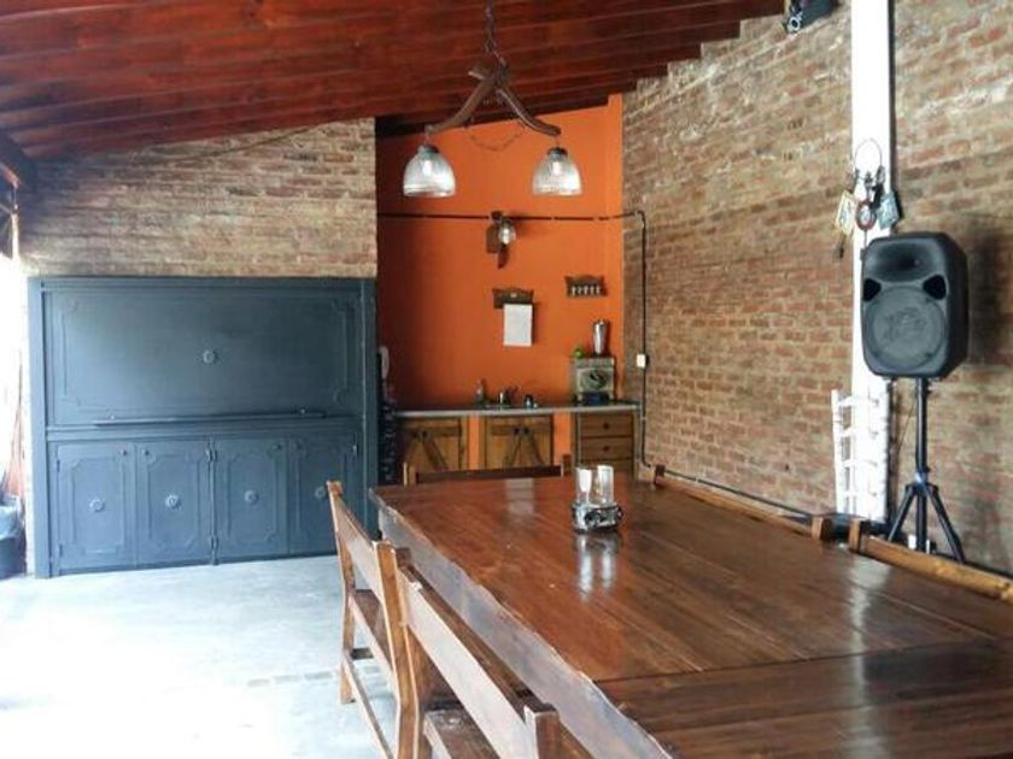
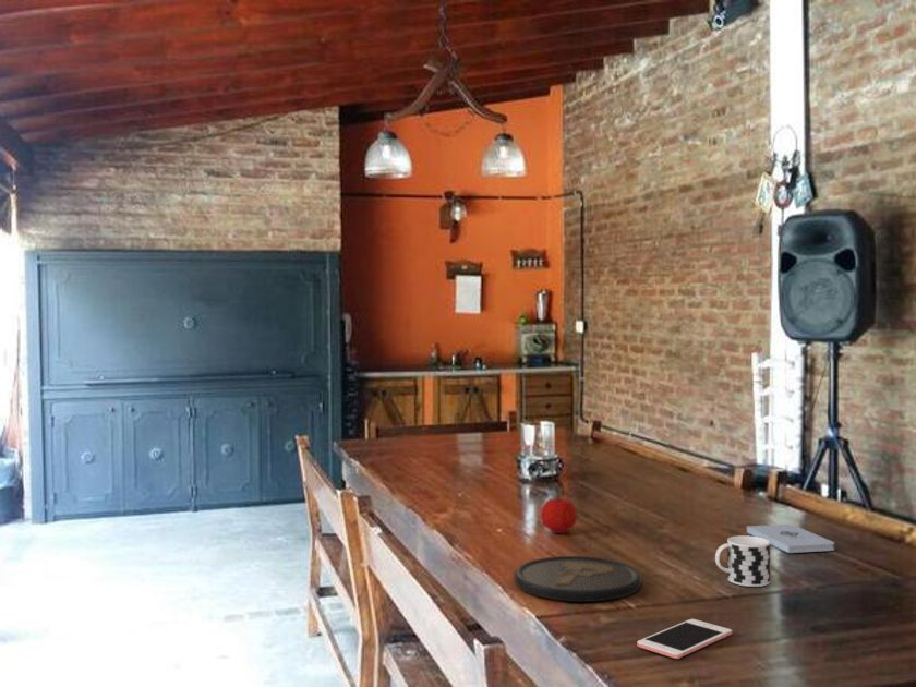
+ notepad [746,523,835,554]
+ cup [714,534,771,588]
+ cell phone [637,618,733,660]
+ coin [514,555,642,603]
+ fruit [540,495,578,534]
